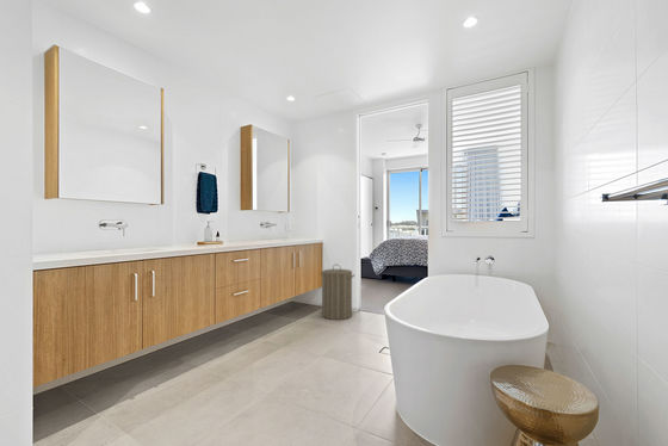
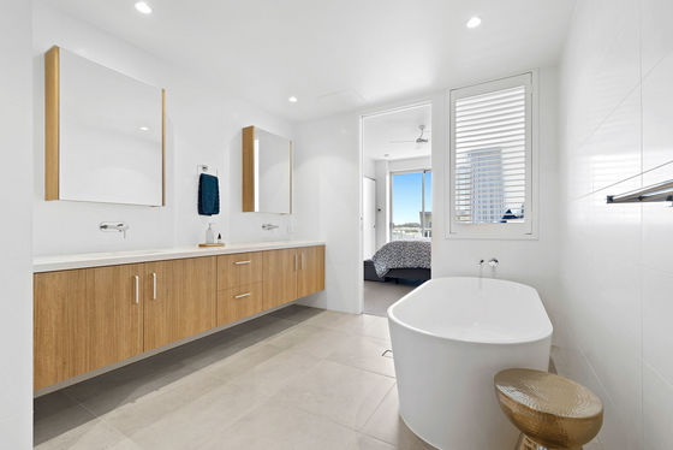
- laundry hamper [320,264,355,321]
